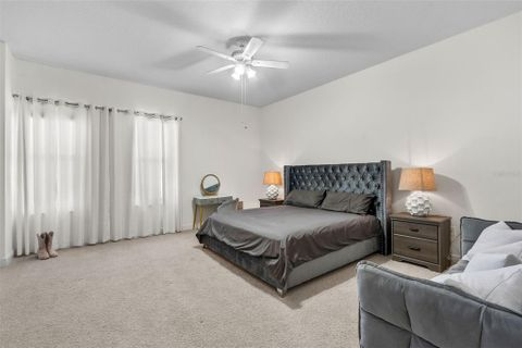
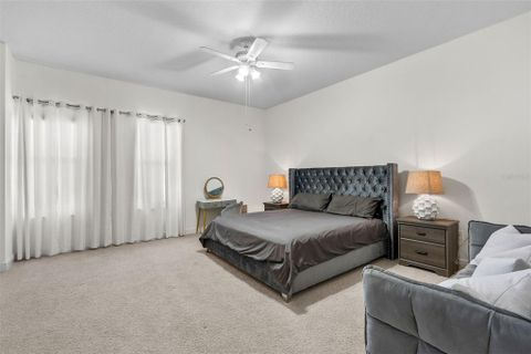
- boots [36,229,59,260]
